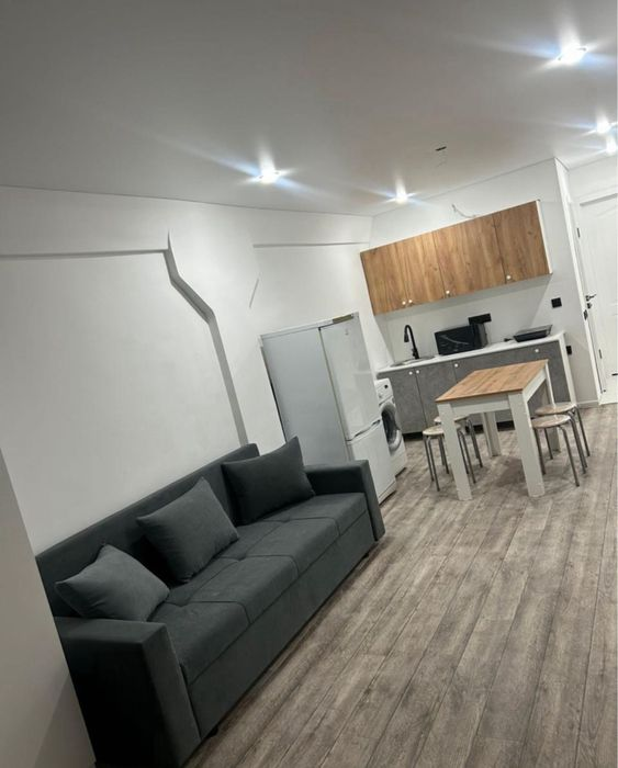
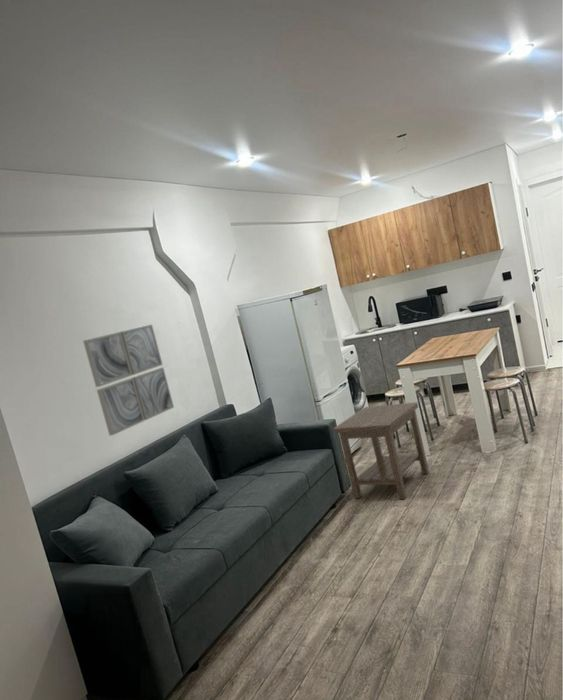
+ wall art [82,323,175,437]
+ side table [332,401,430,500]
